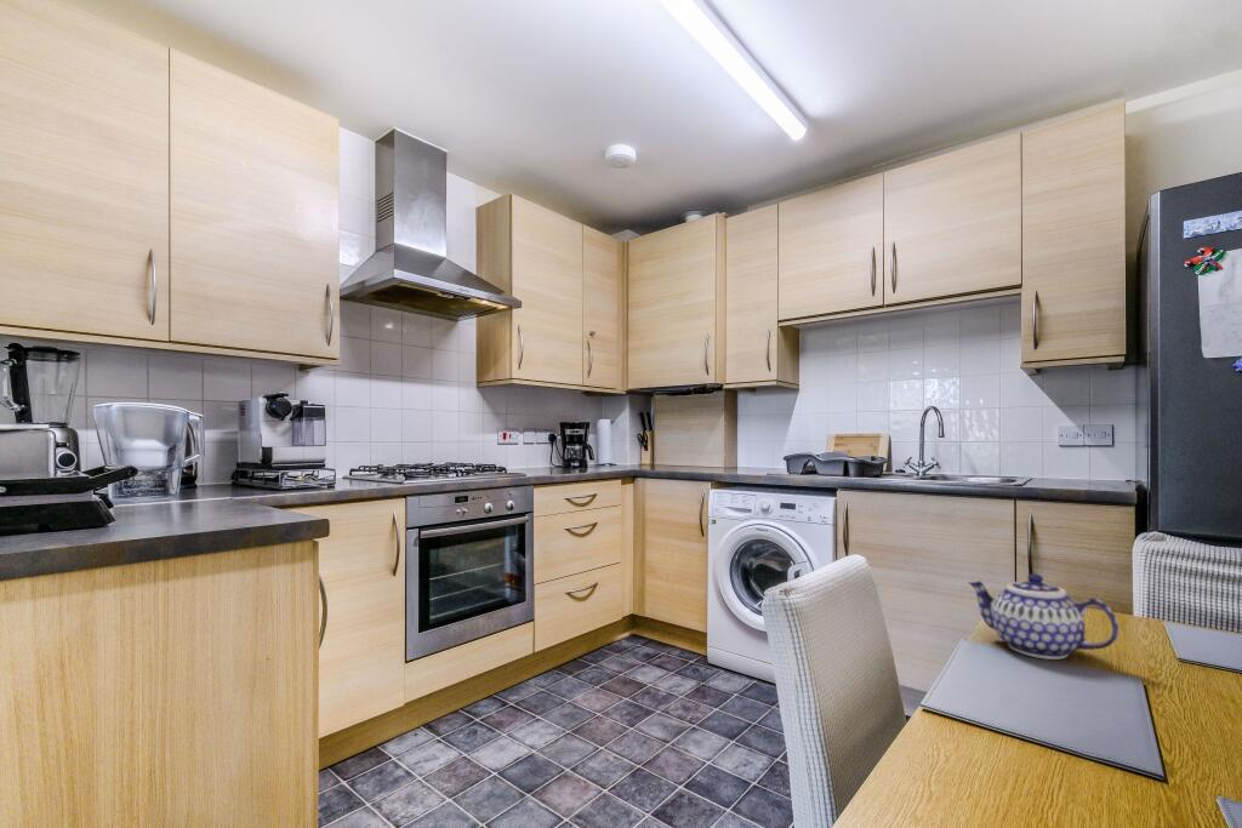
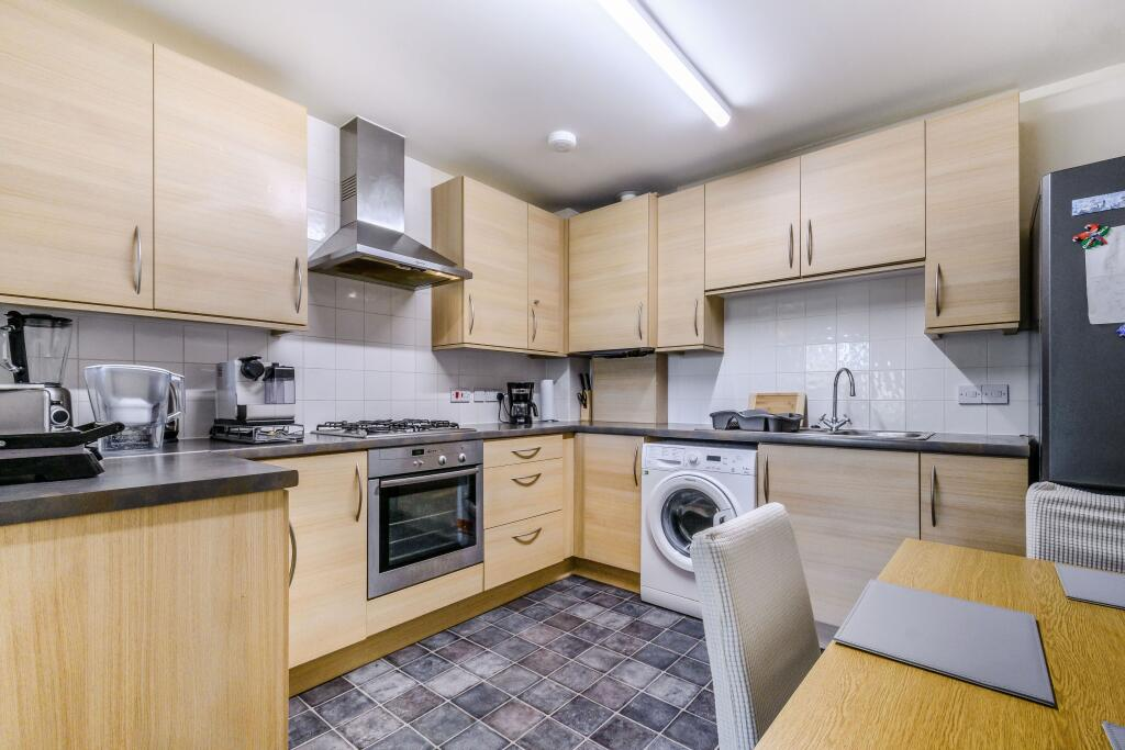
- teapot [967,572,1119,661]
